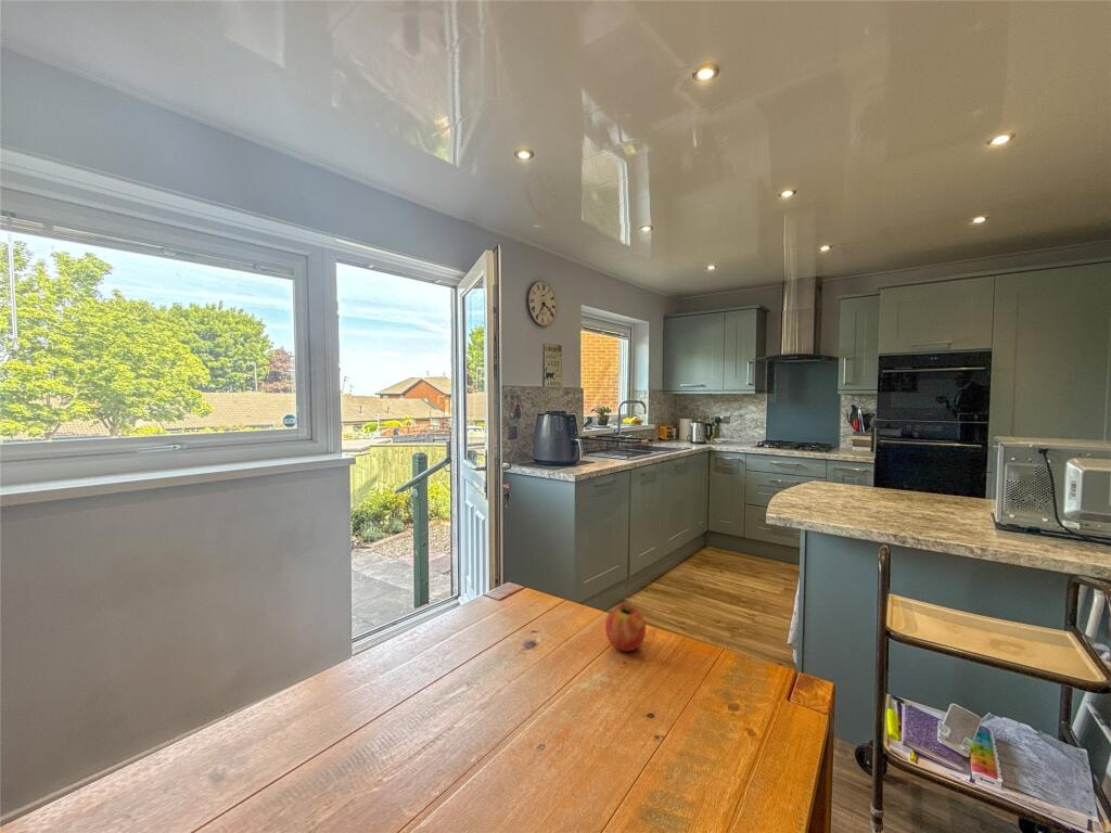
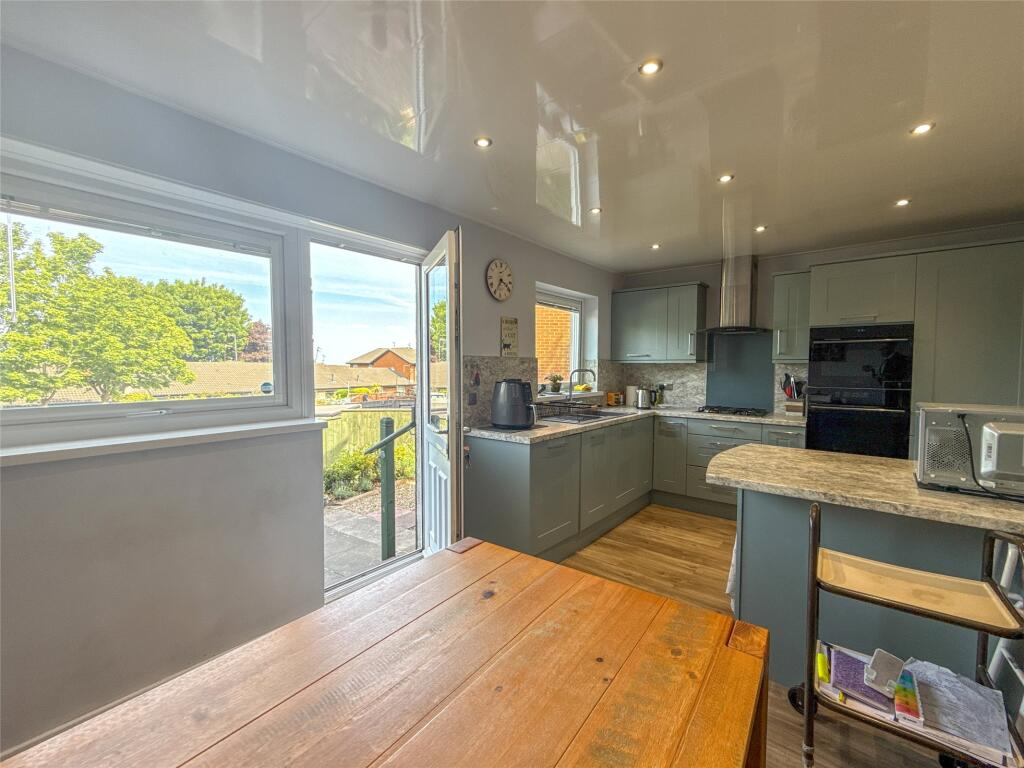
- fruit [604,602,647,653]
